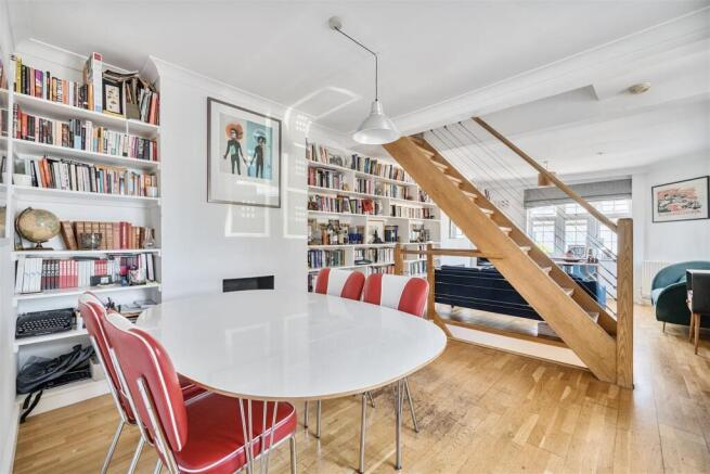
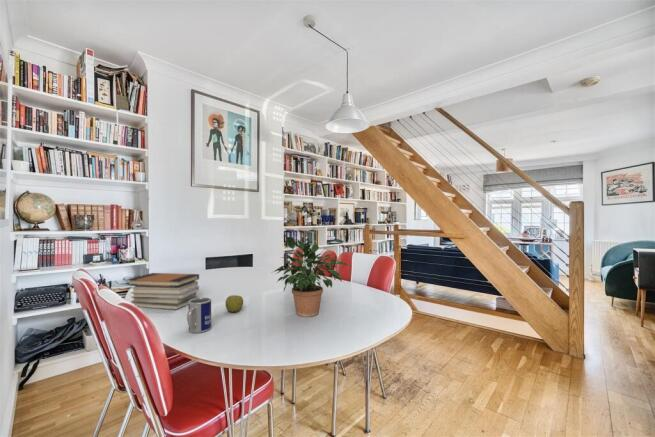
+ mug [186,297,212,334]
+ potted plant [270,236,350,318]
+ apple [224,294,244,313]
+ book stack [126,272,200,311]
